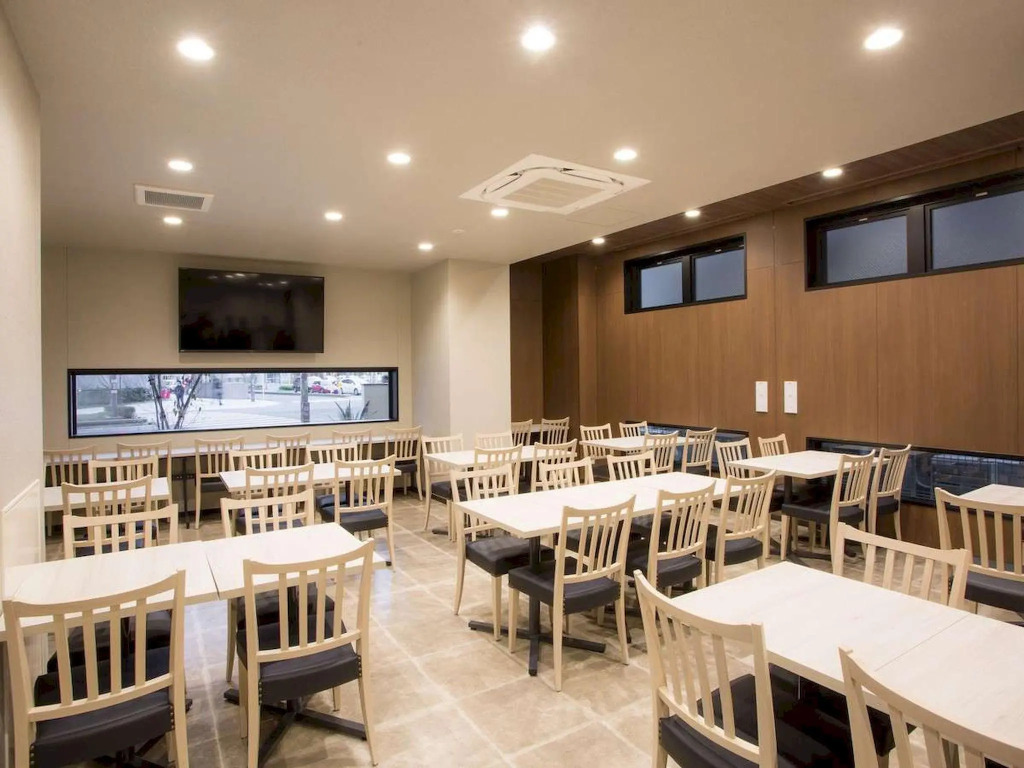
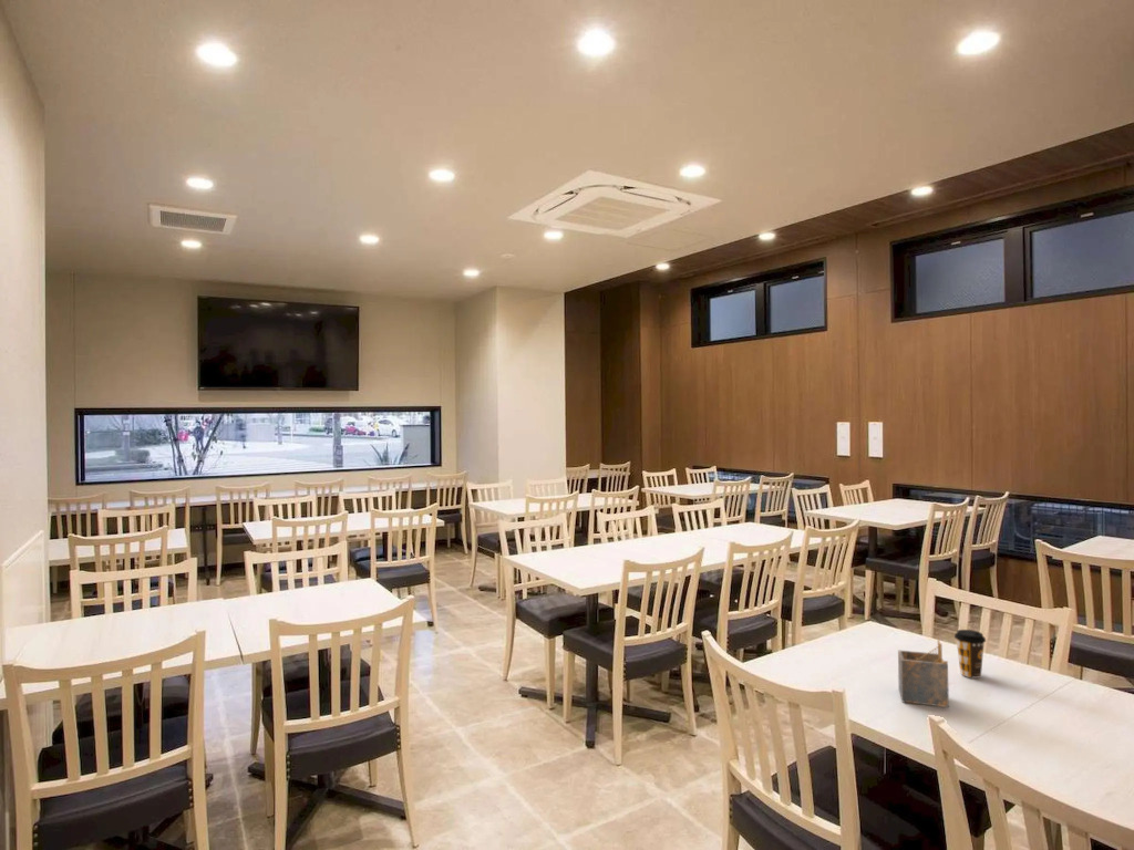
+ coffee cup [953,629,987,680]
+ napkin holder [897,639,950,708]
